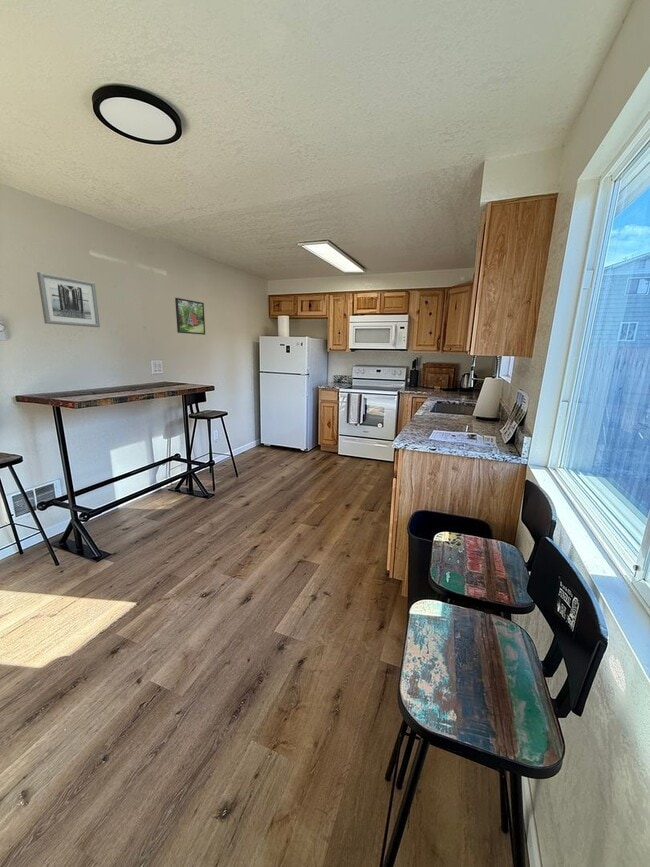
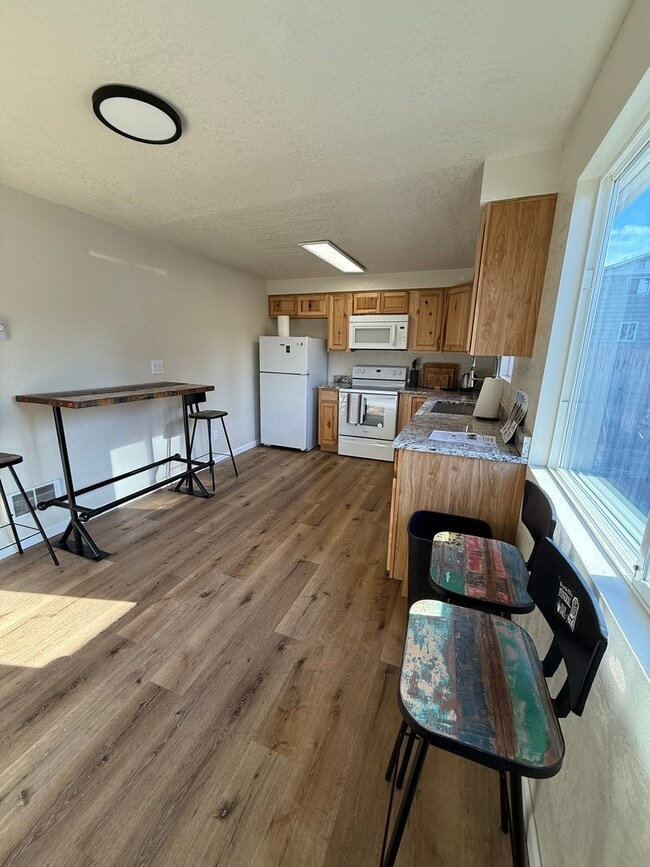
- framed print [174,297,206,336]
- wall art [36,271,101,328]
